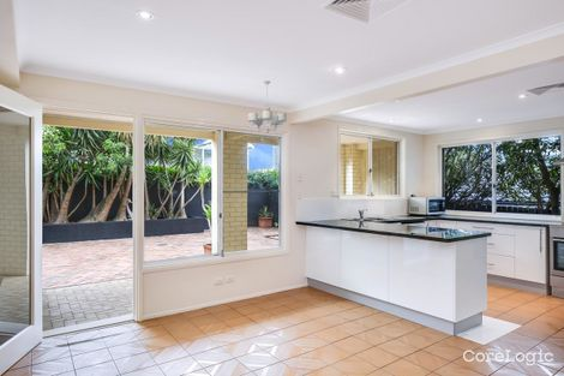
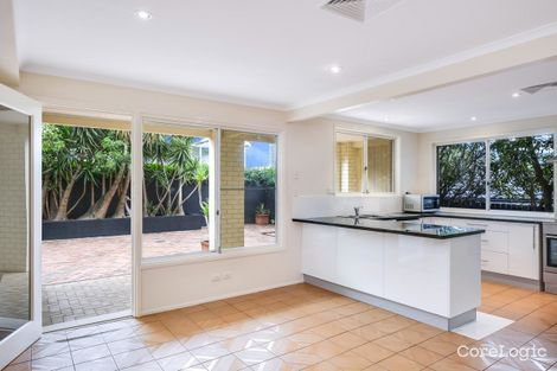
- chandelier [247,79,288,135]
